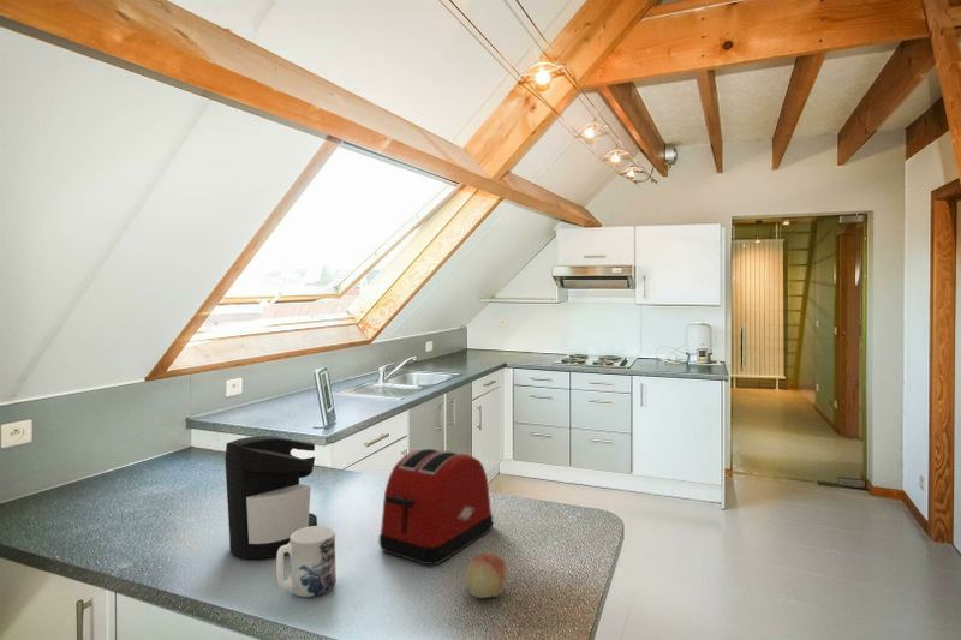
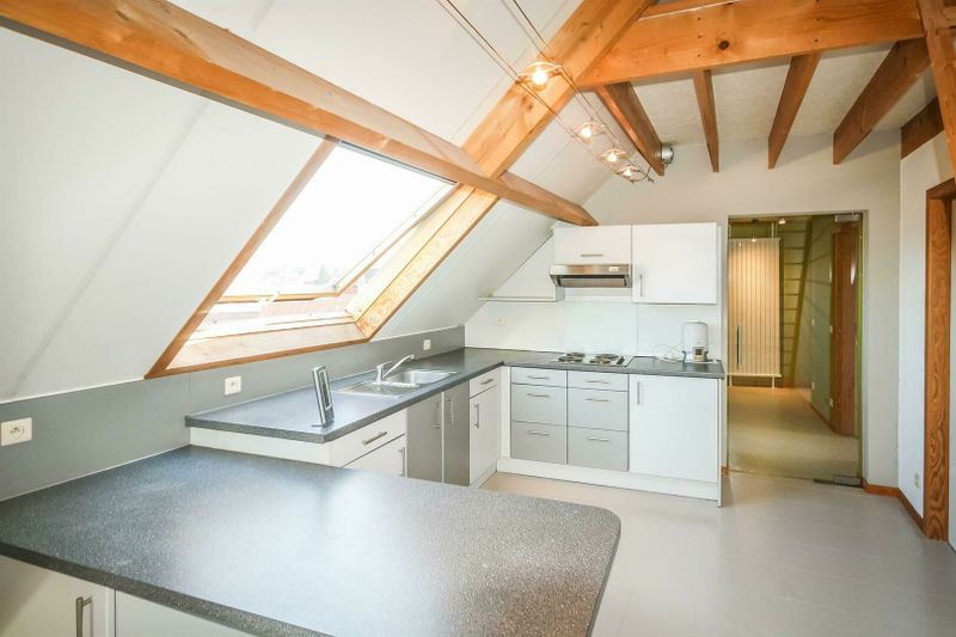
- mug [275,525,336,598]
- fruit [464,552,509,599]
- coffee maker [223,435,321,560]
- toaster [378,448,494,566]
